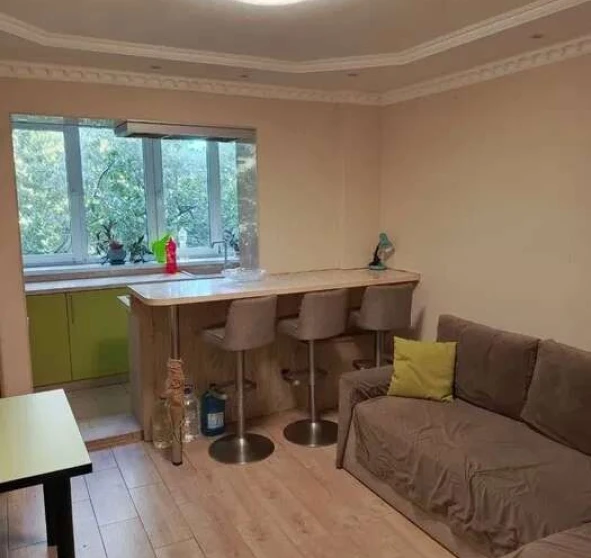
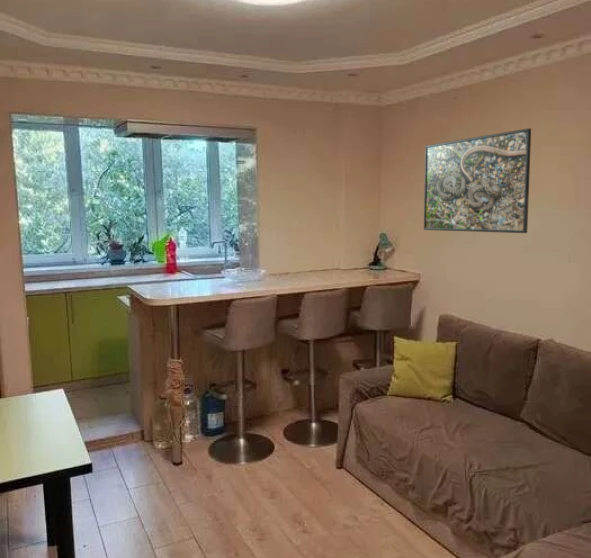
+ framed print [423,127,532,234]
